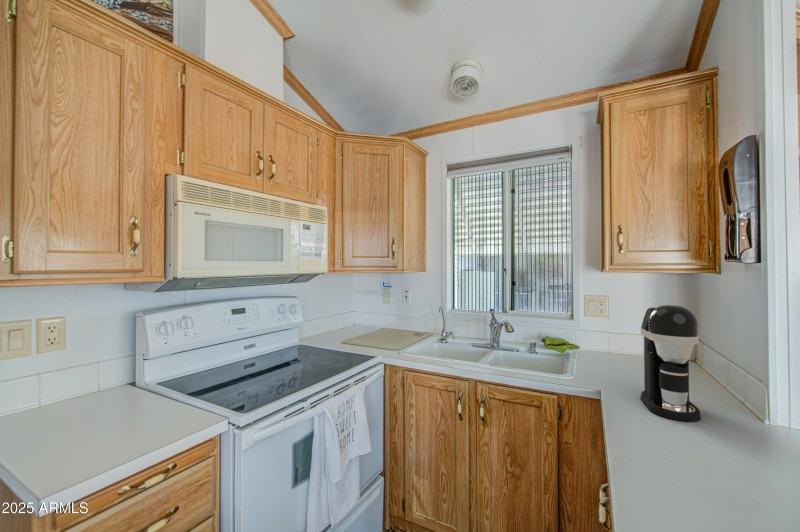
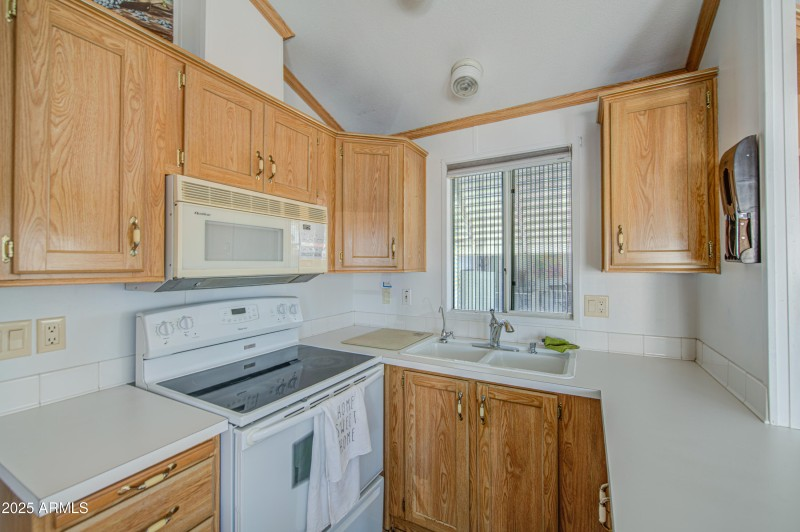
- coffee maker [639,304,702,422]
